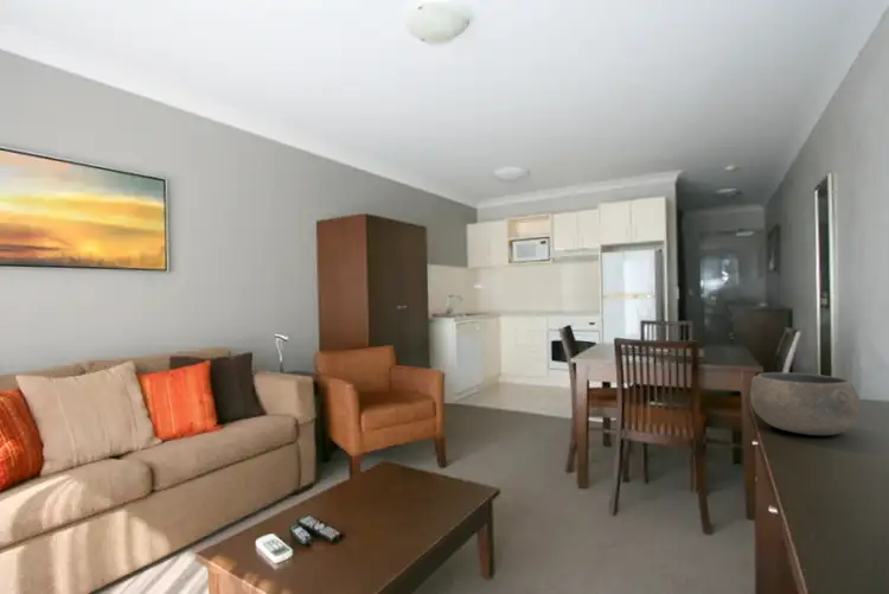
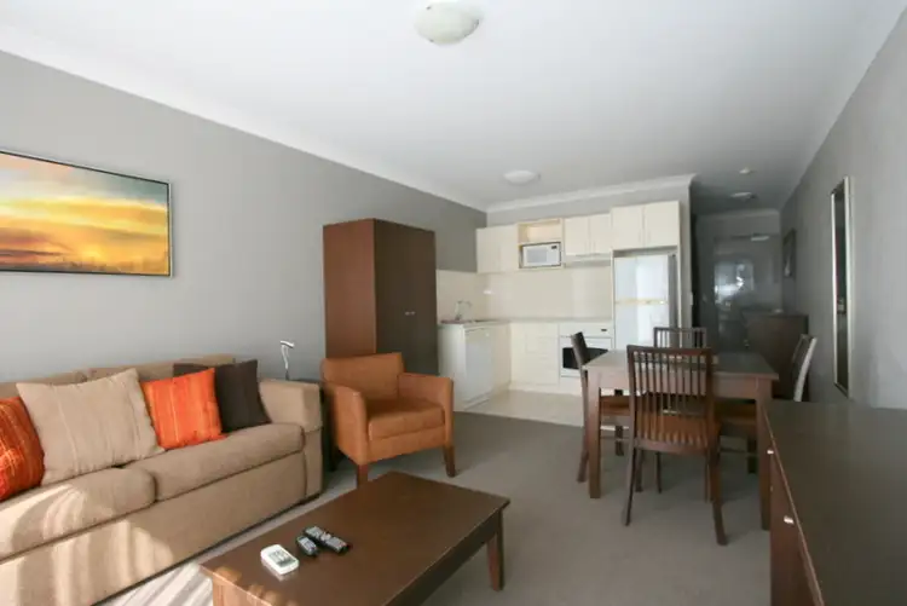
- bowl [749,371,862,436]
